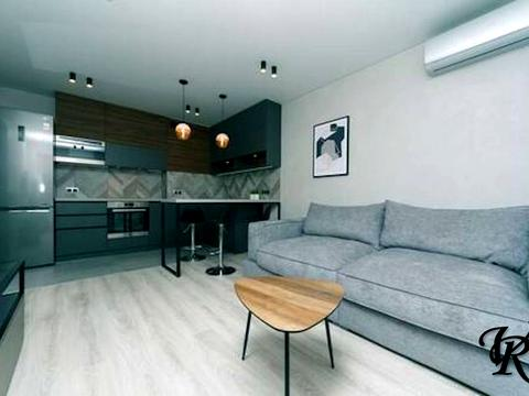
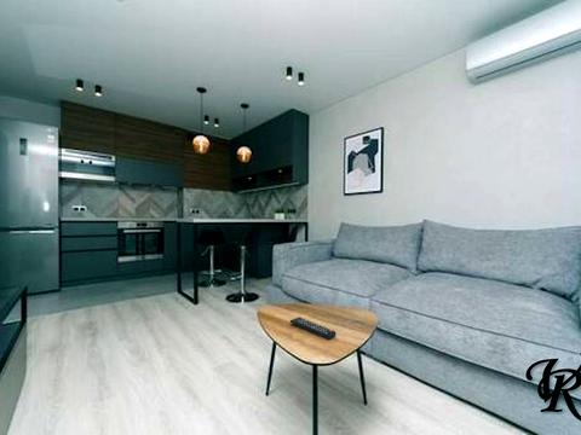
+ remote control [289,317,336,341]
